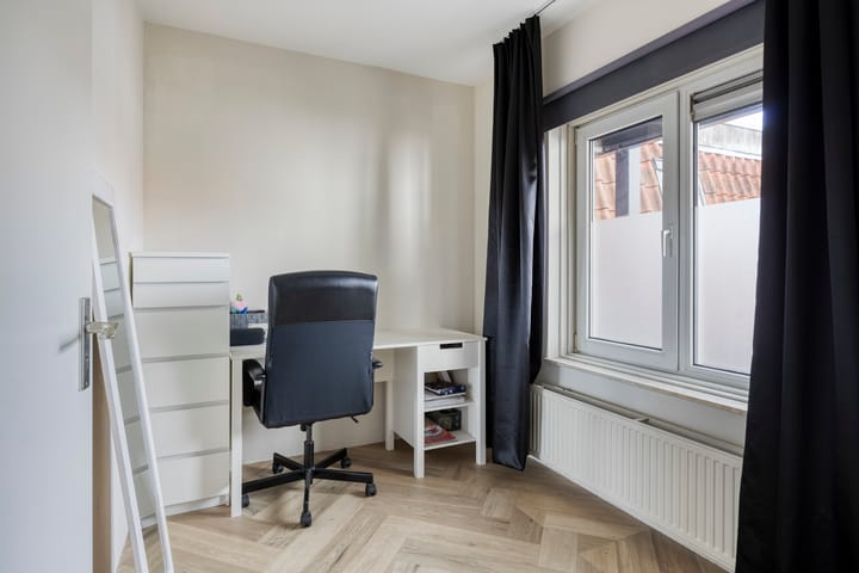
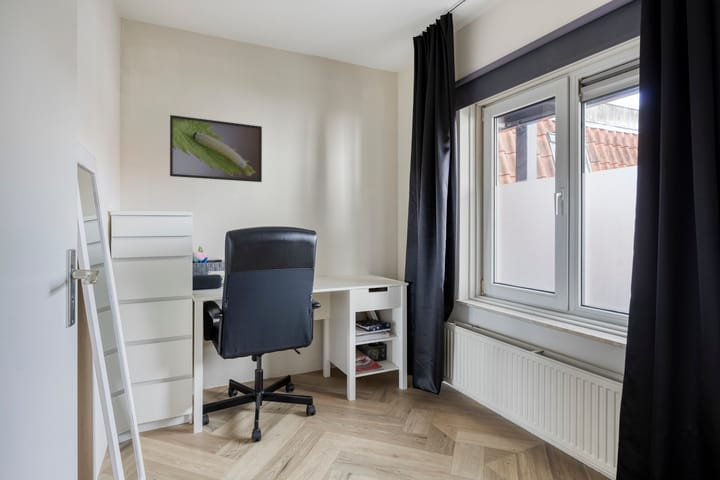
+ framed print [169,114,263,183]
